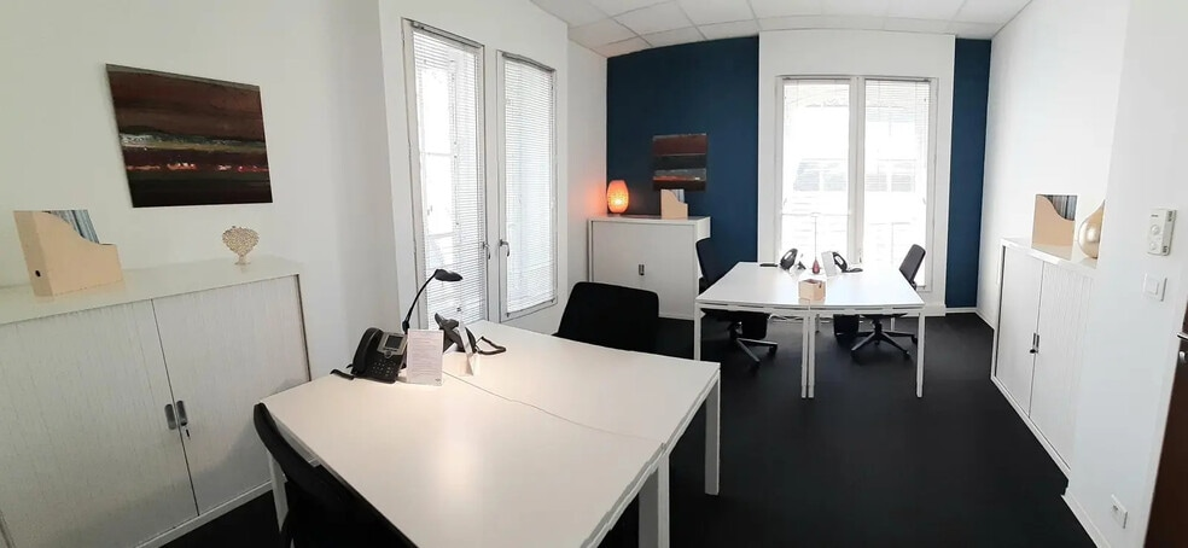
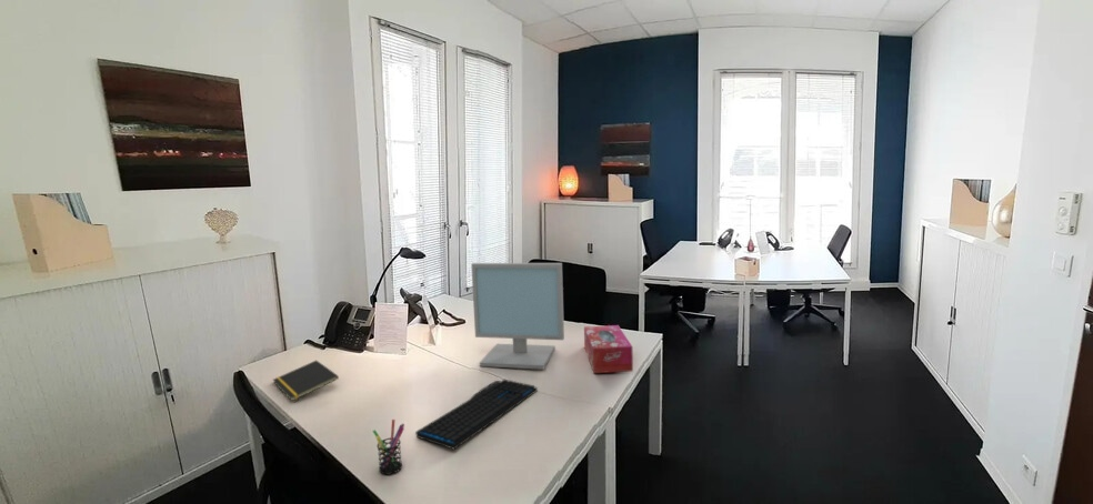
+ notepad [272,360,340,402]
+ pen holder [372,419,405,475]
+ tissue box [583,324,634,374]
+ computer monitor [470,262,565,371]
+ keyboard [414,379,539,451]
